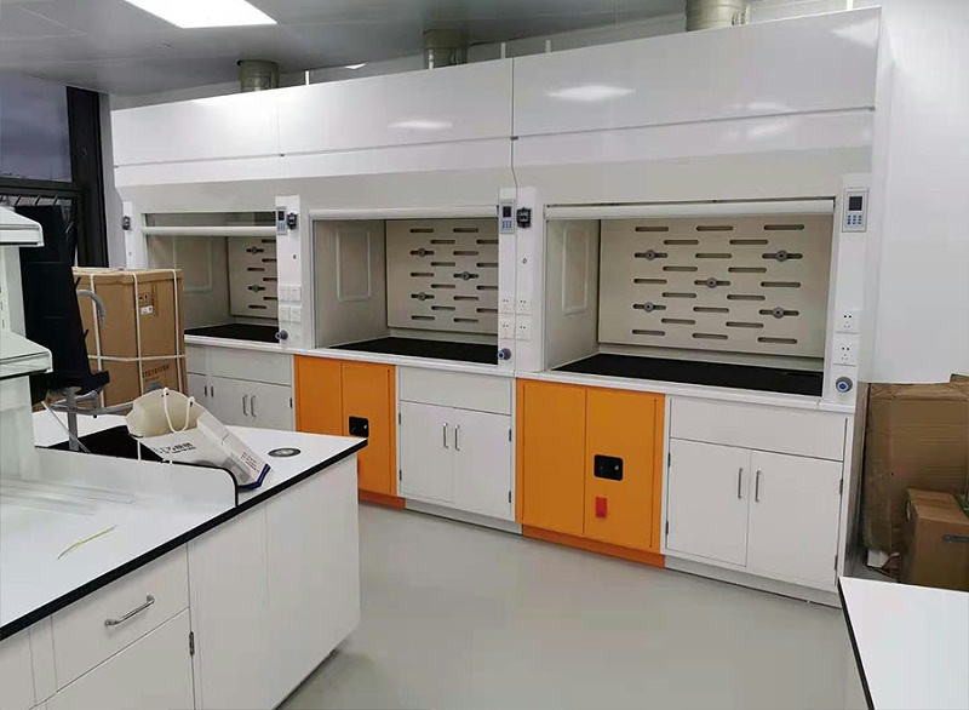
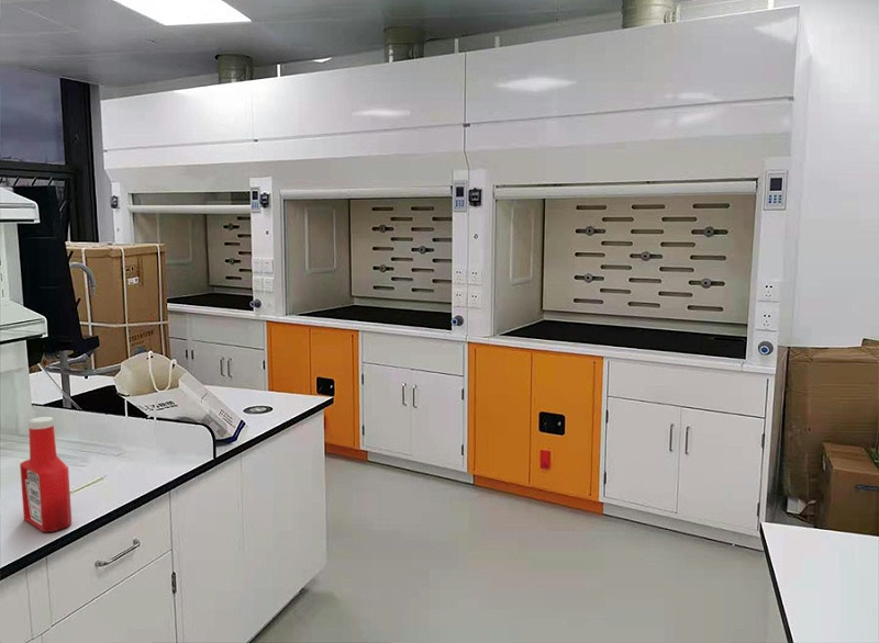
+ soap bottle [19,416,73,533]
